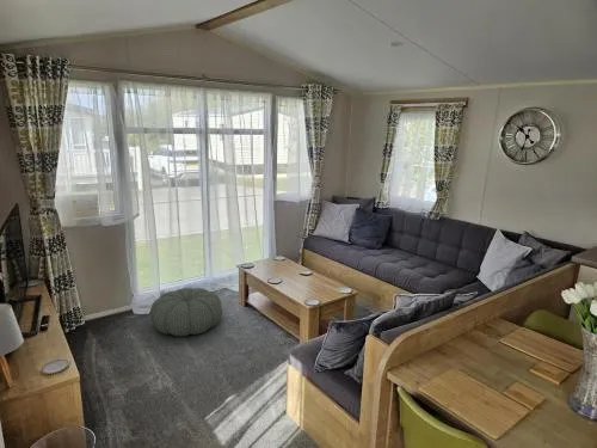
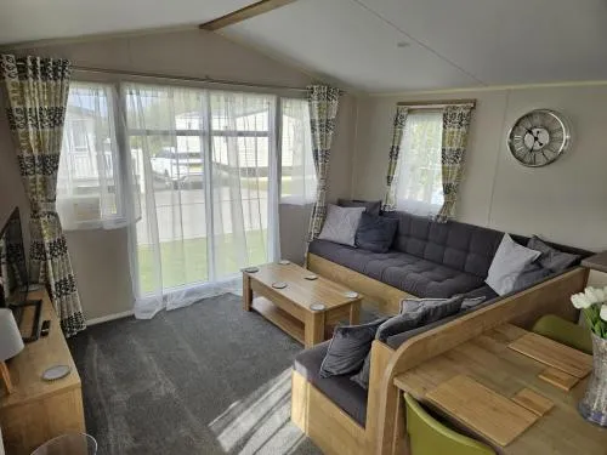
- pouf [149,287,223,338]
